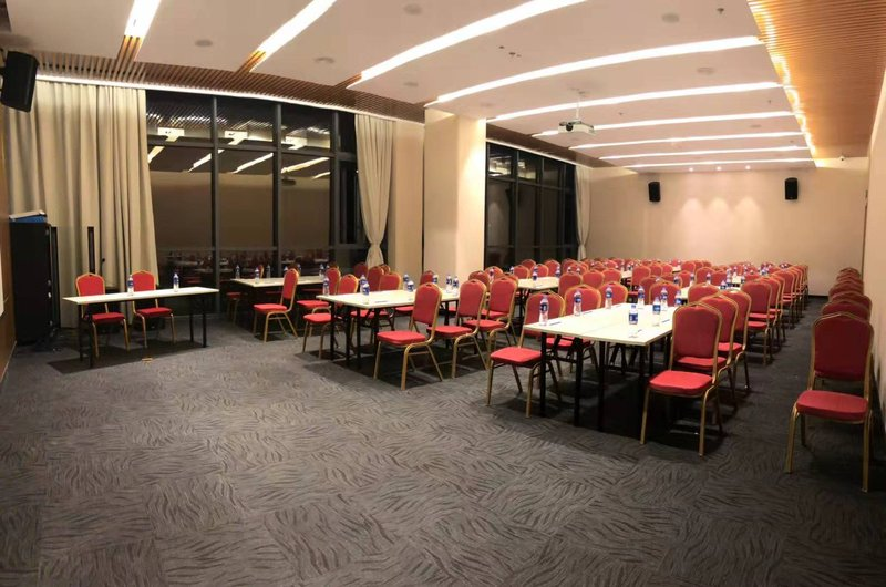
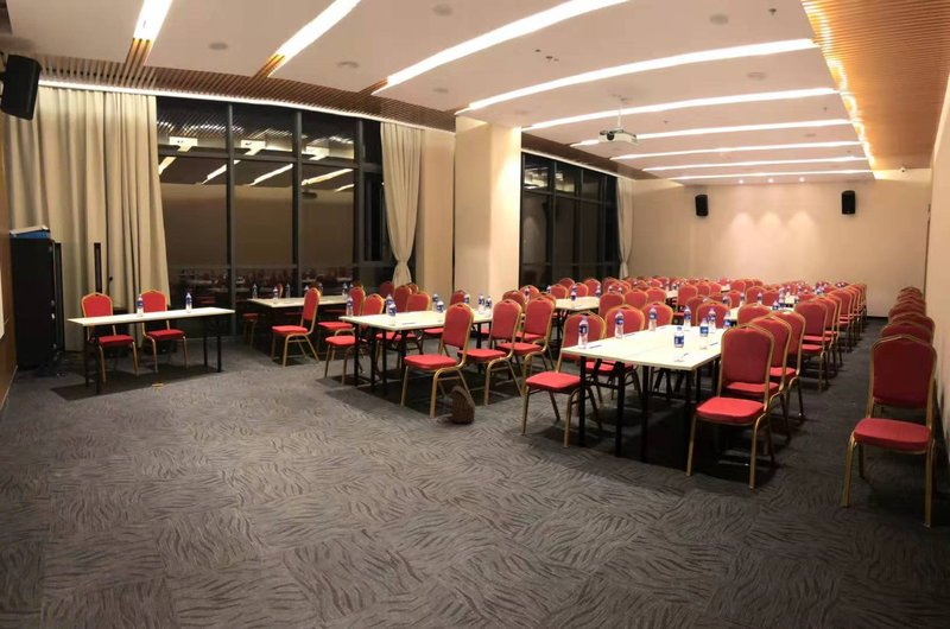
+ satchel [442,385,476,424]
